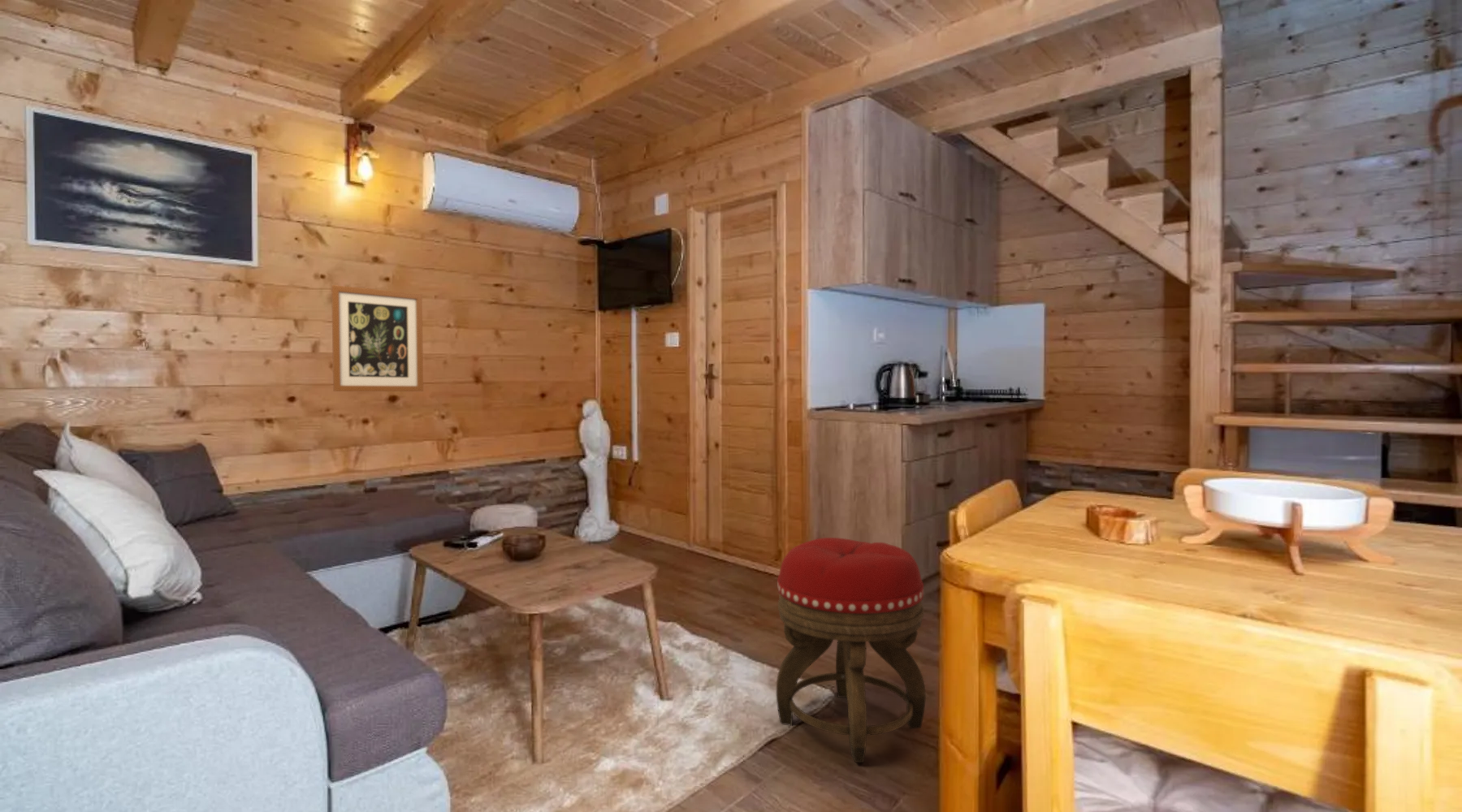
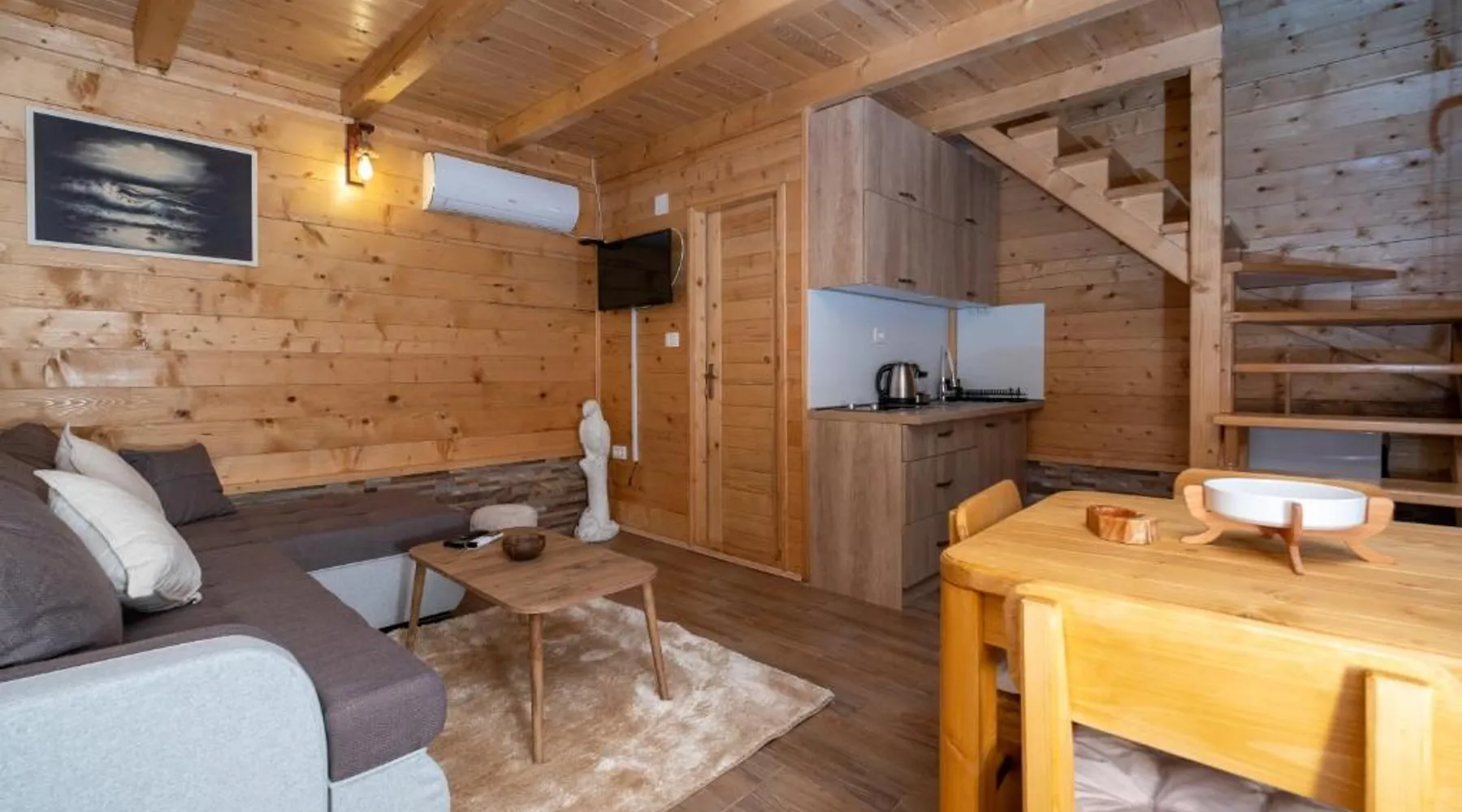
- footstool [776,537,927,763]
- wall art [331,284,424,392]
